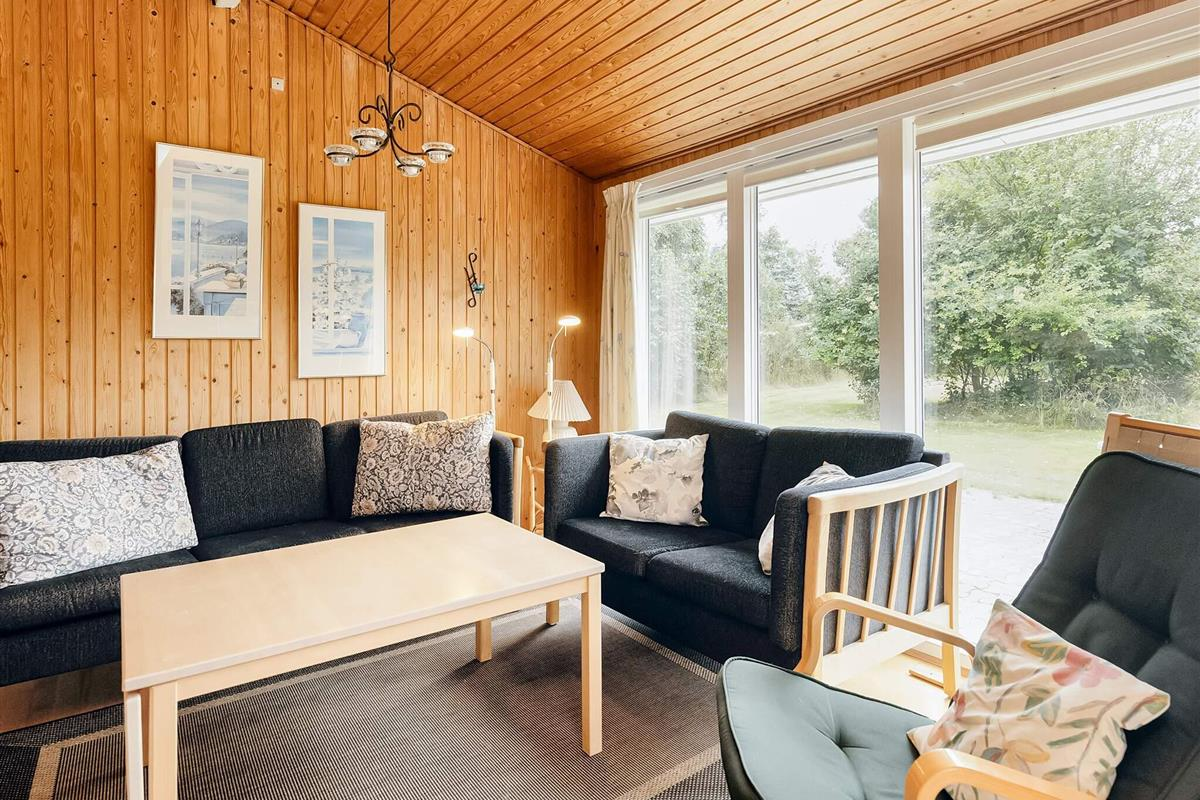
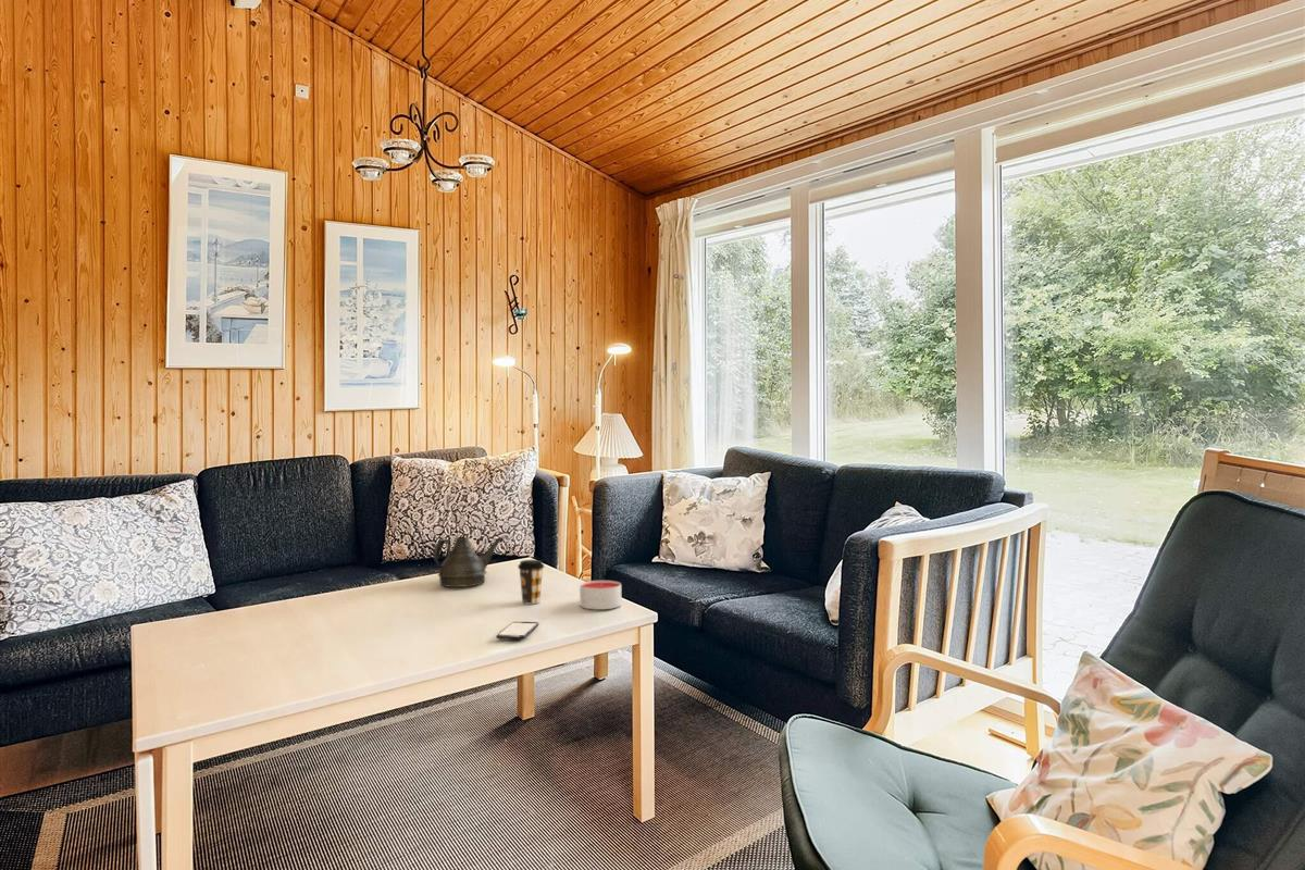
+ teapot [433,536,506,588]
+ candle [579,580,622,610]
+ smartphone [495,621,539,641]
+ coffee cup [517,559,545,605]
